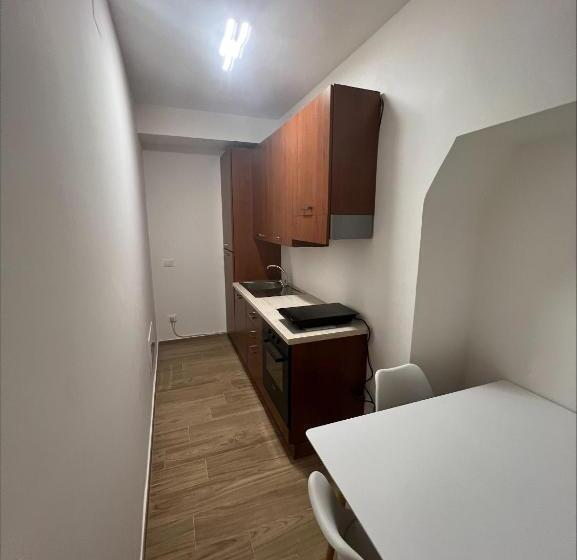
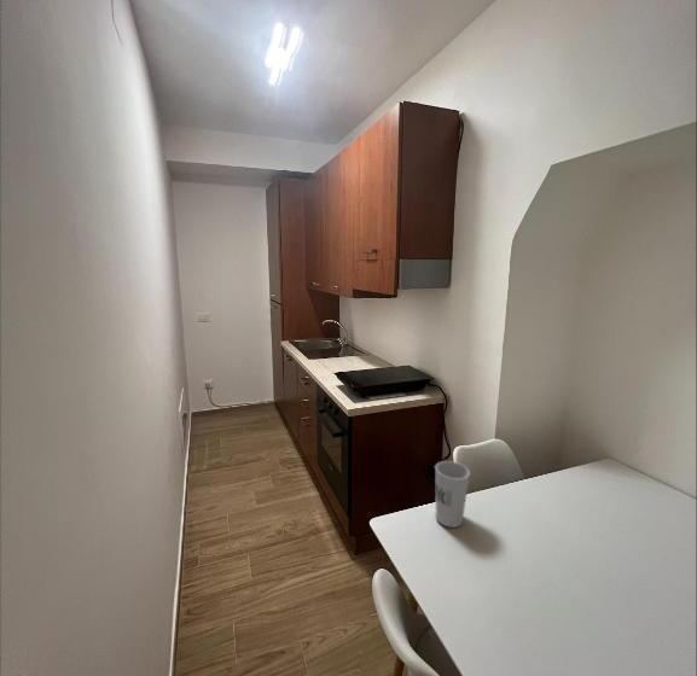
+ cup [434,460,471,529]
